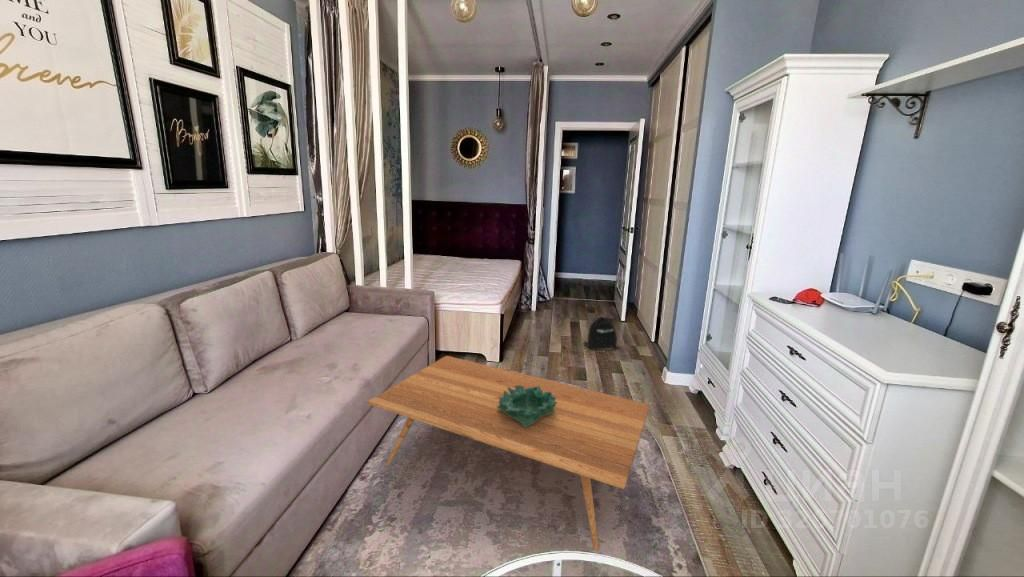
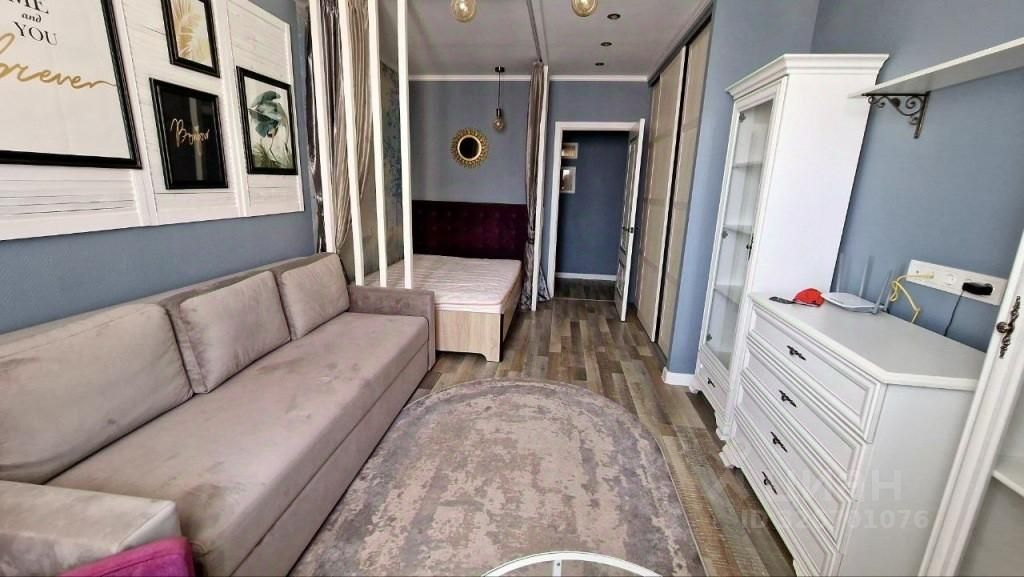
- coffee table [366,355,651,552]
- backpack [582,314,618,351]
- decorative bowl [497,385,557,427]
